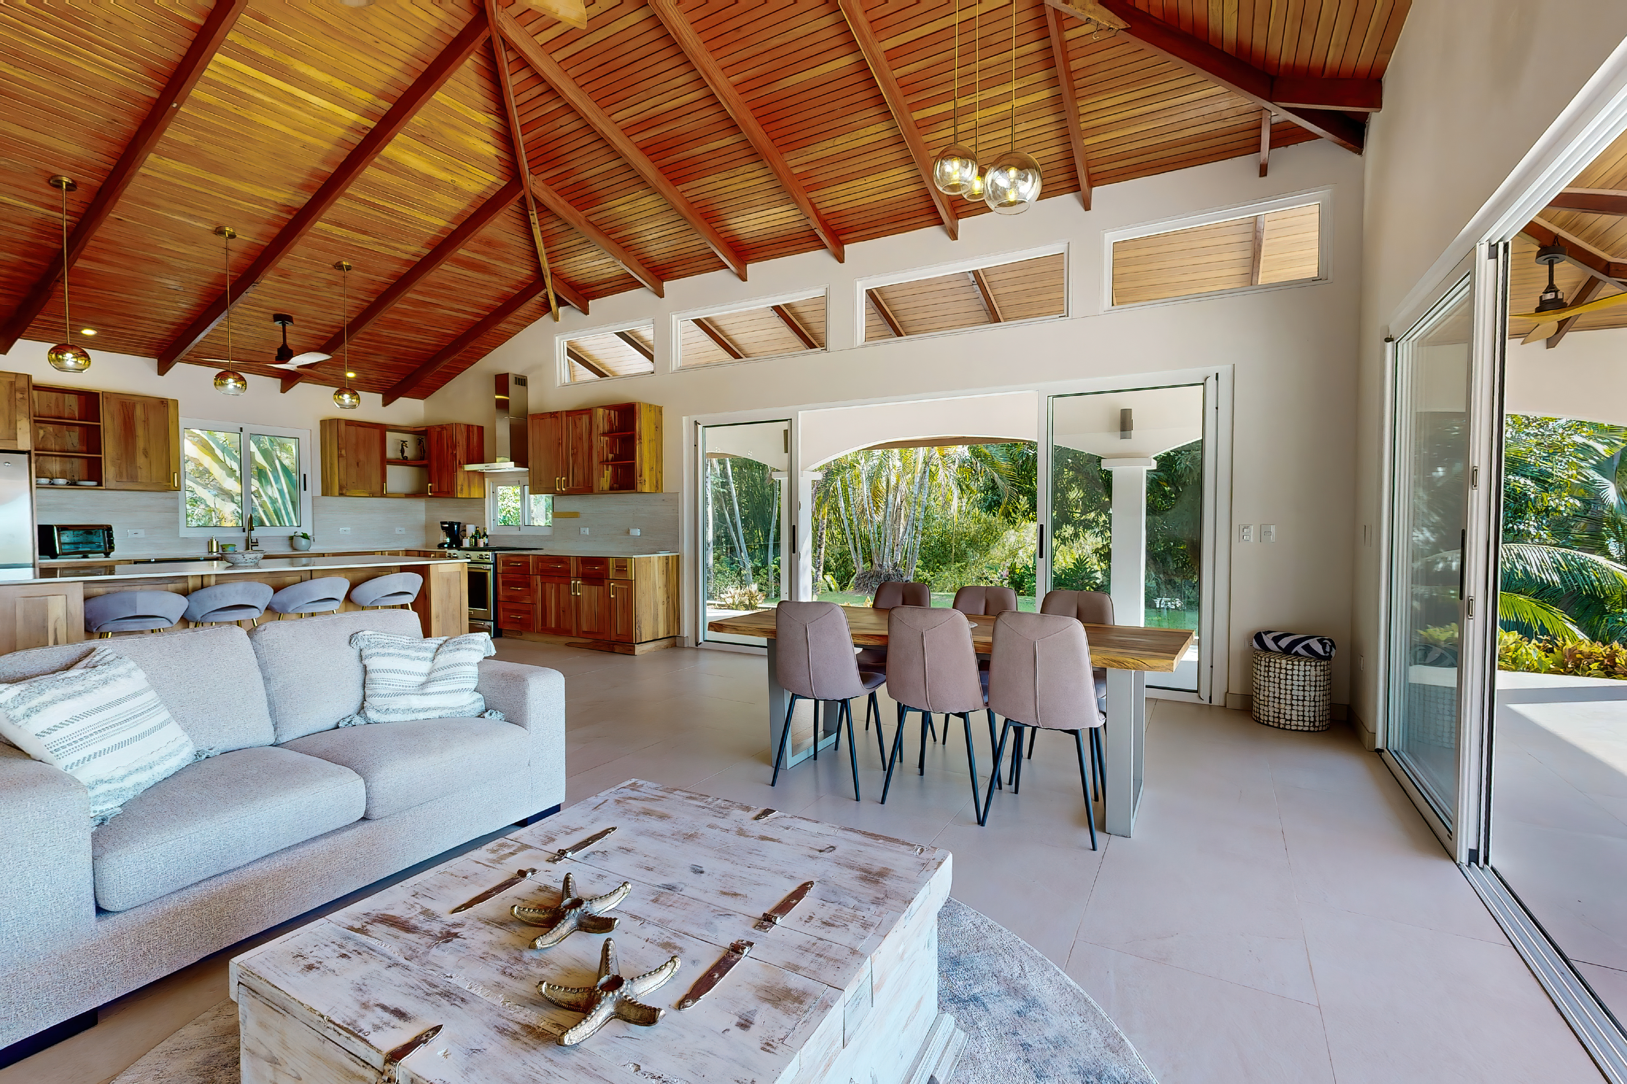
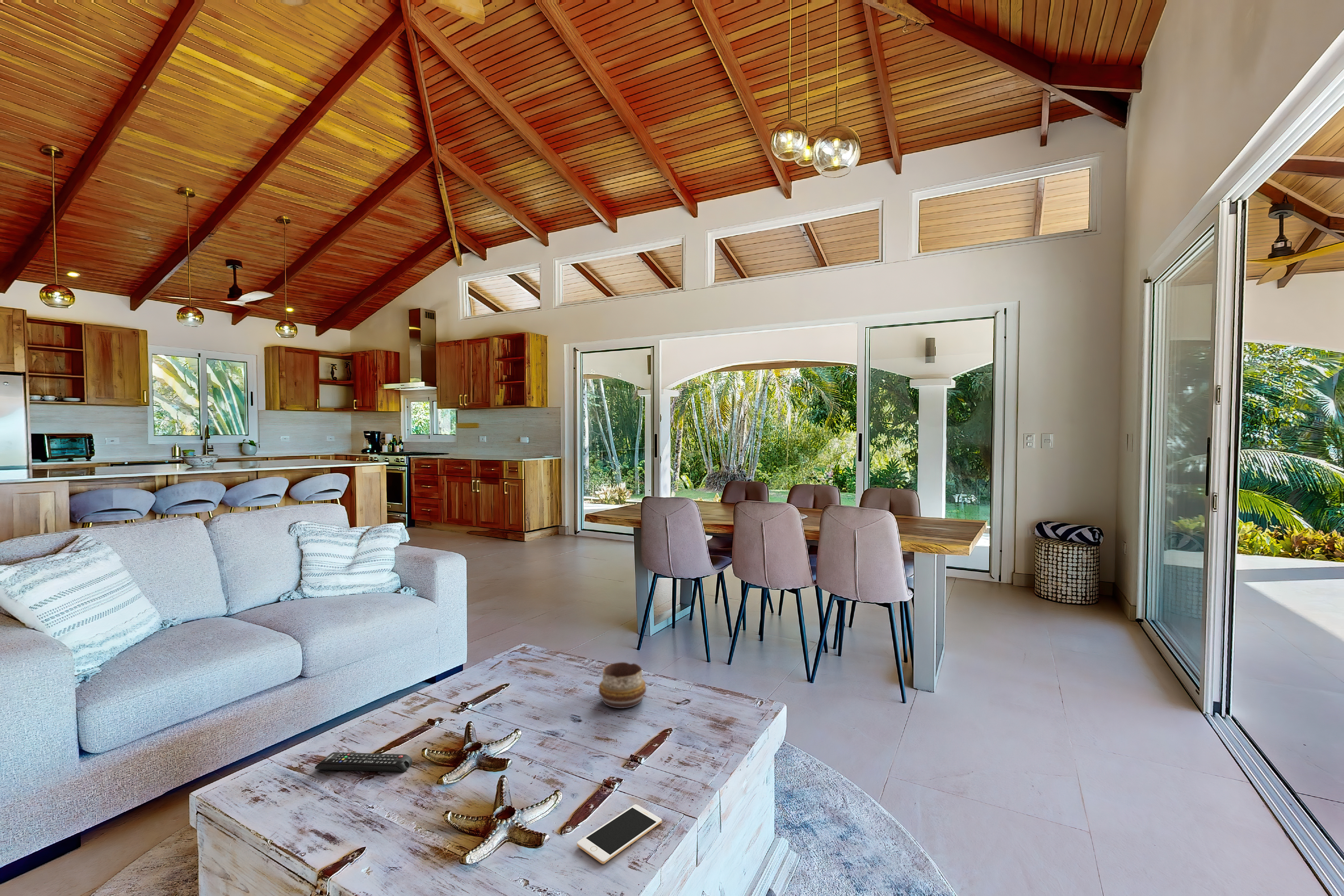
+ cell phone [577,804,662,864]
+ remote control [314,752,412,773]
+ decorative bowl [599,662,646,709]
